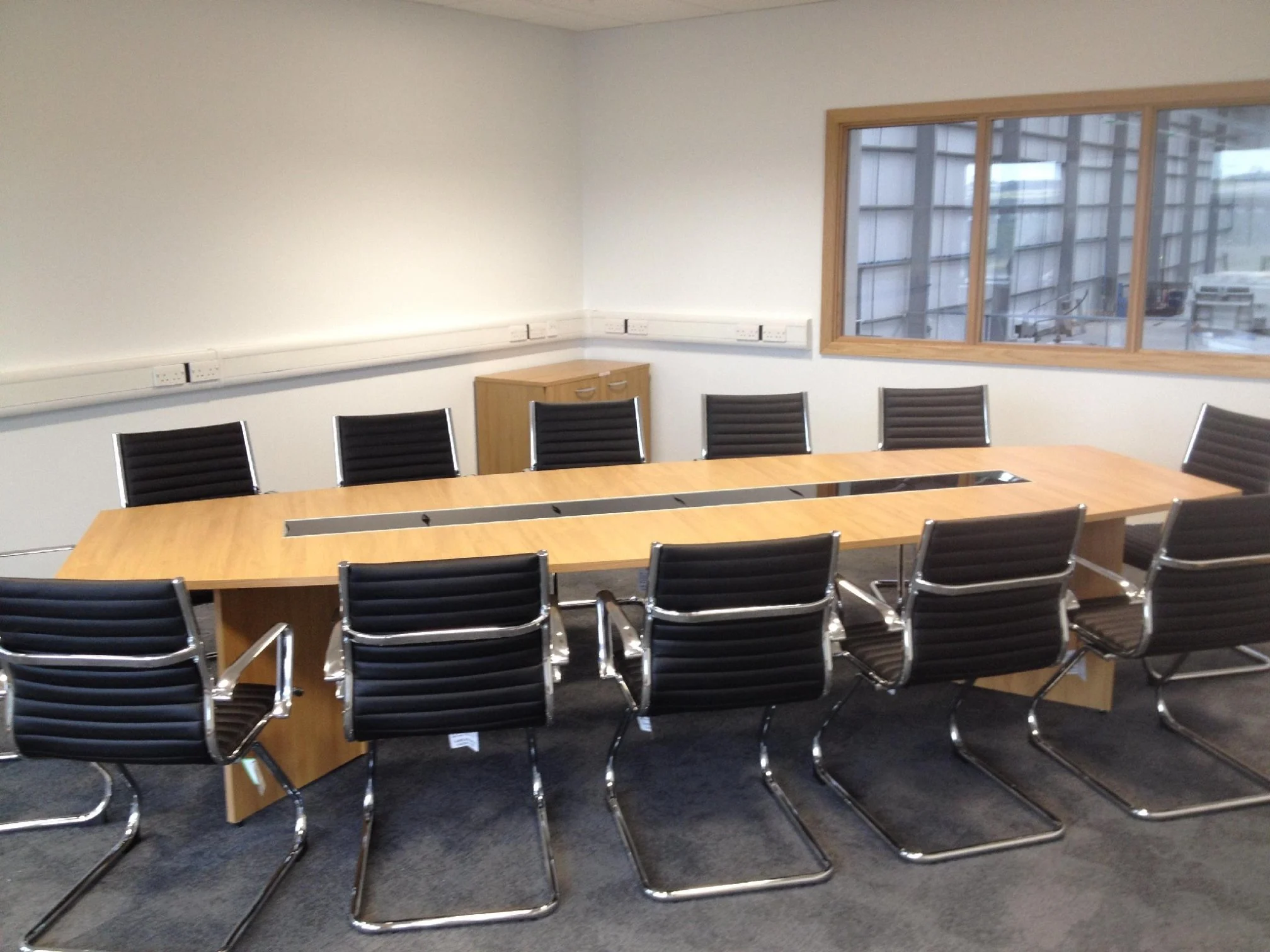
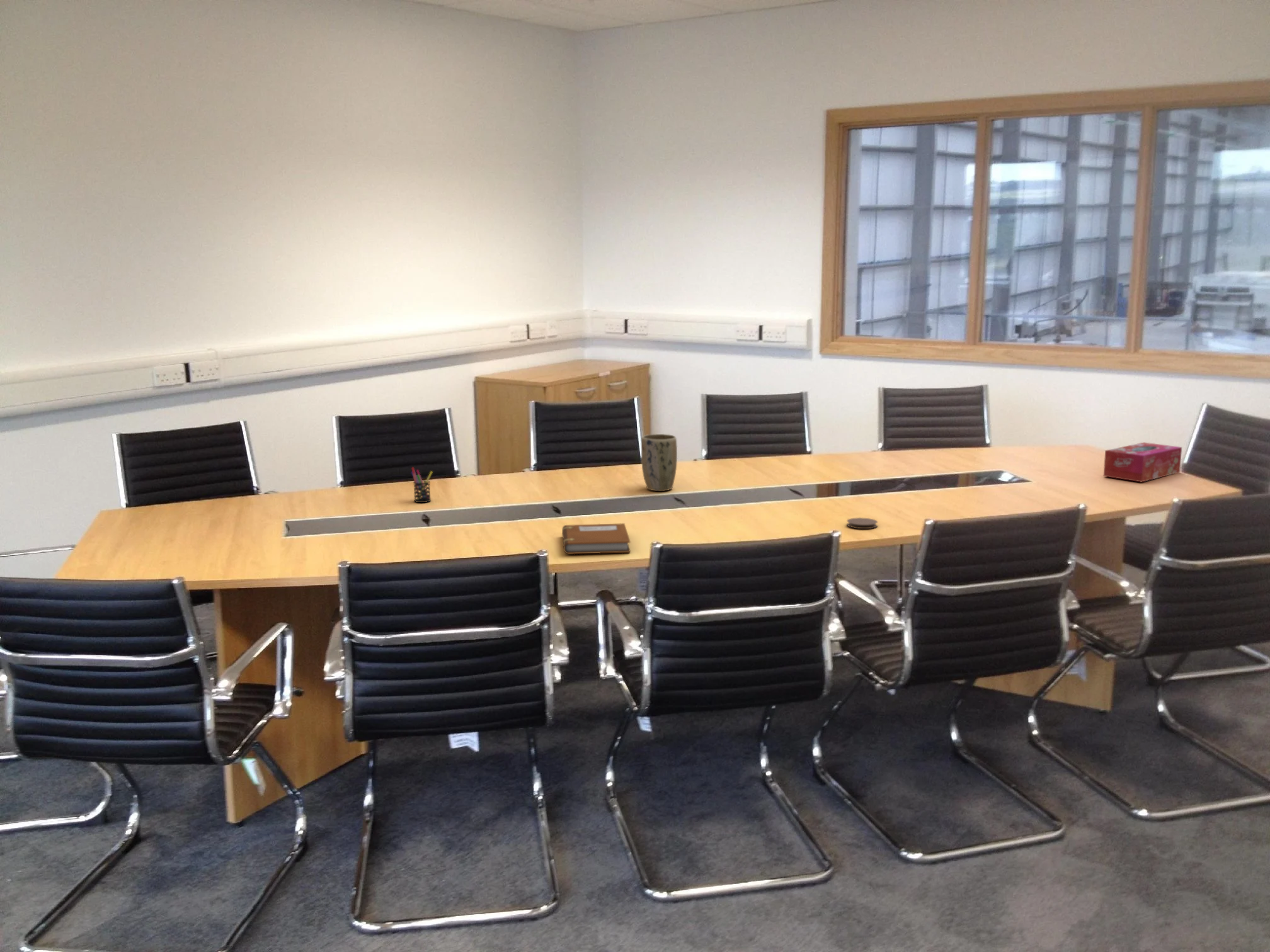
+ pen holder [410,467,433,503]
+ tissue box [1103,442,1182,483]
+ notebook [561,523,631,555]
+ plant pot [641,433,678,492]
+ coaster [846,517,878,530]
